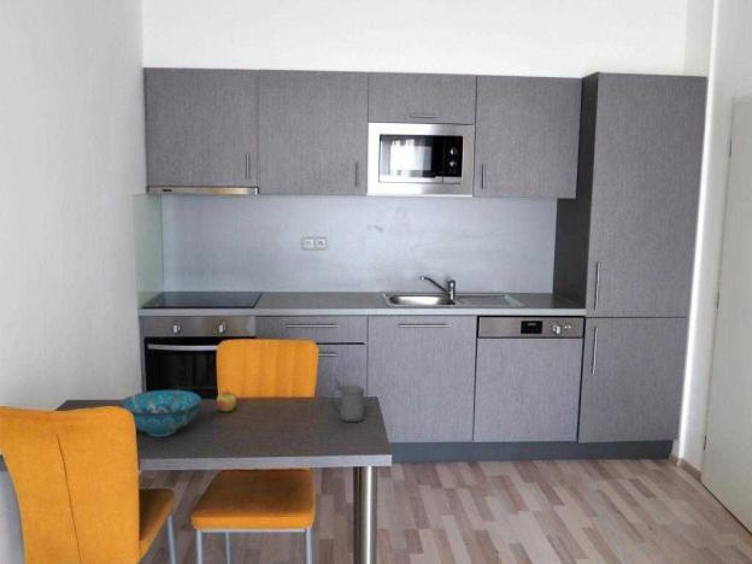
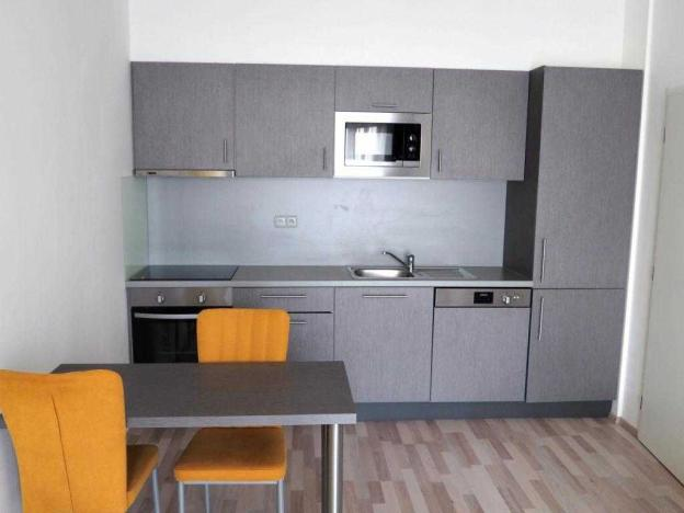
- beer stein [330,378,366,423]
- decorative bowl [118,389,202,437]
- apple [216,388,239,412]
